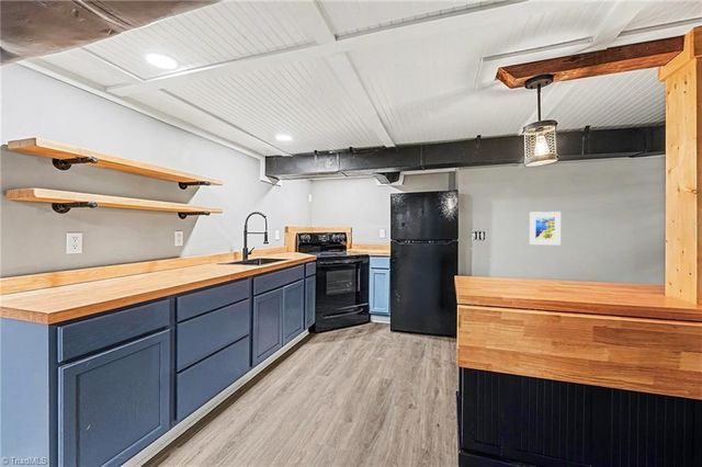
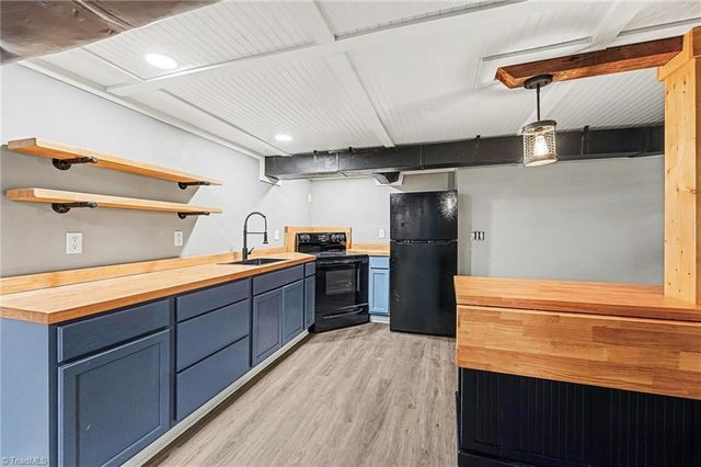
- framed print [529,210,562,246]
